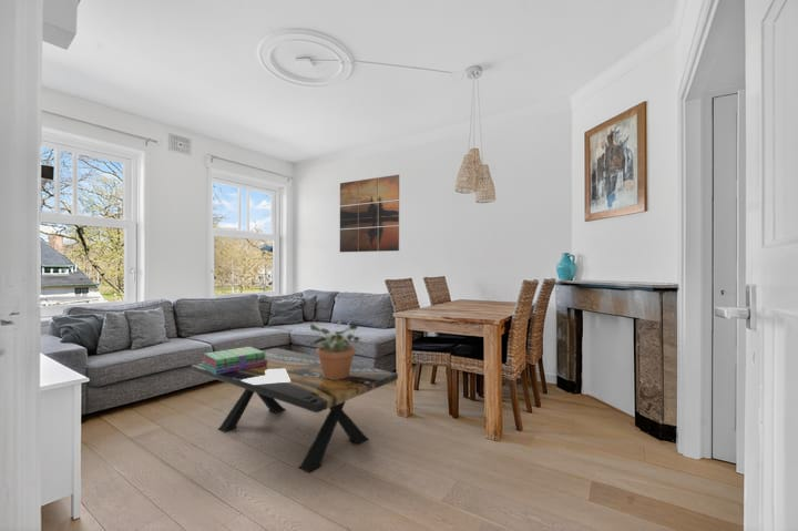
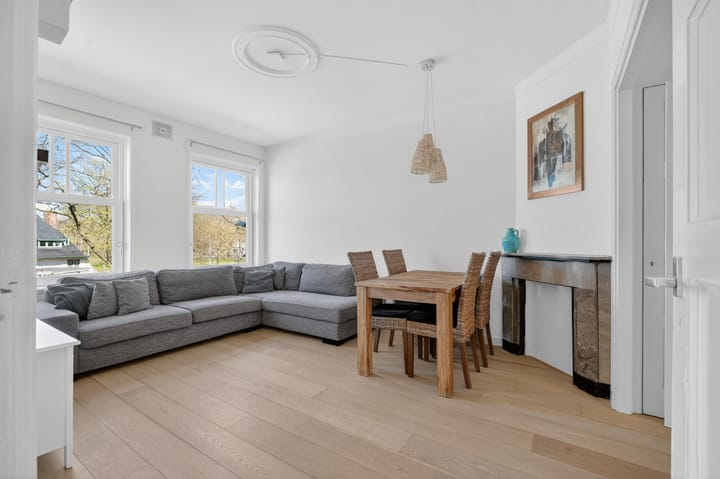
- coffee table [191,347,399,473]
- wall art [339,174,400,253]
- potted plant [303,319,361,379]
- stack of books [201,346,267,375]
